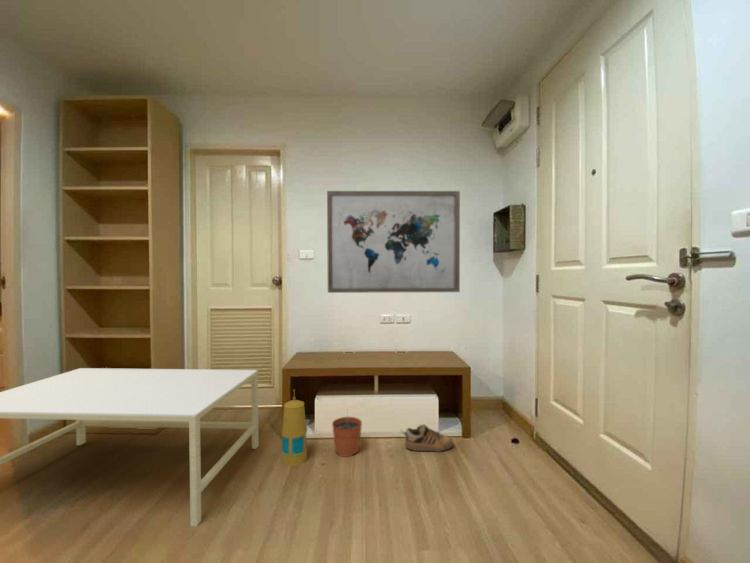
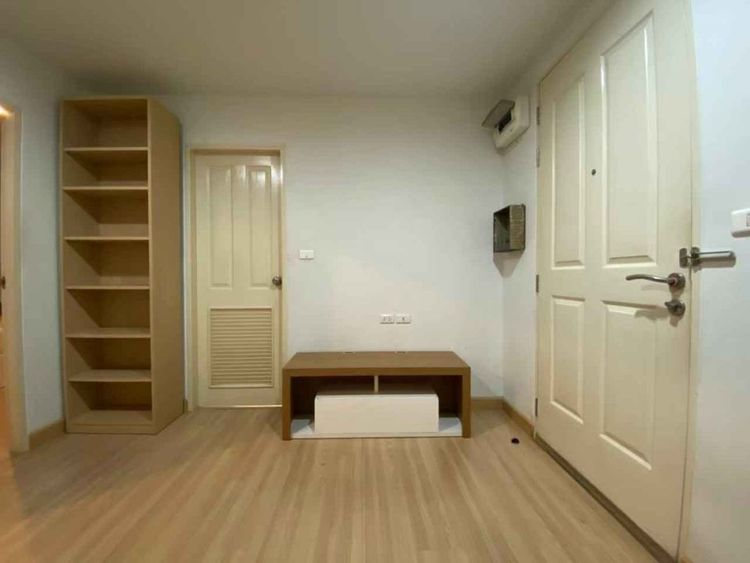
- lantern [281,388,308,467]
- wall art [326,190,461,294]
- shoe [399,423,454,453]
- coffee table [0,367,259,527]
- plant pot [331,410,363,458]
